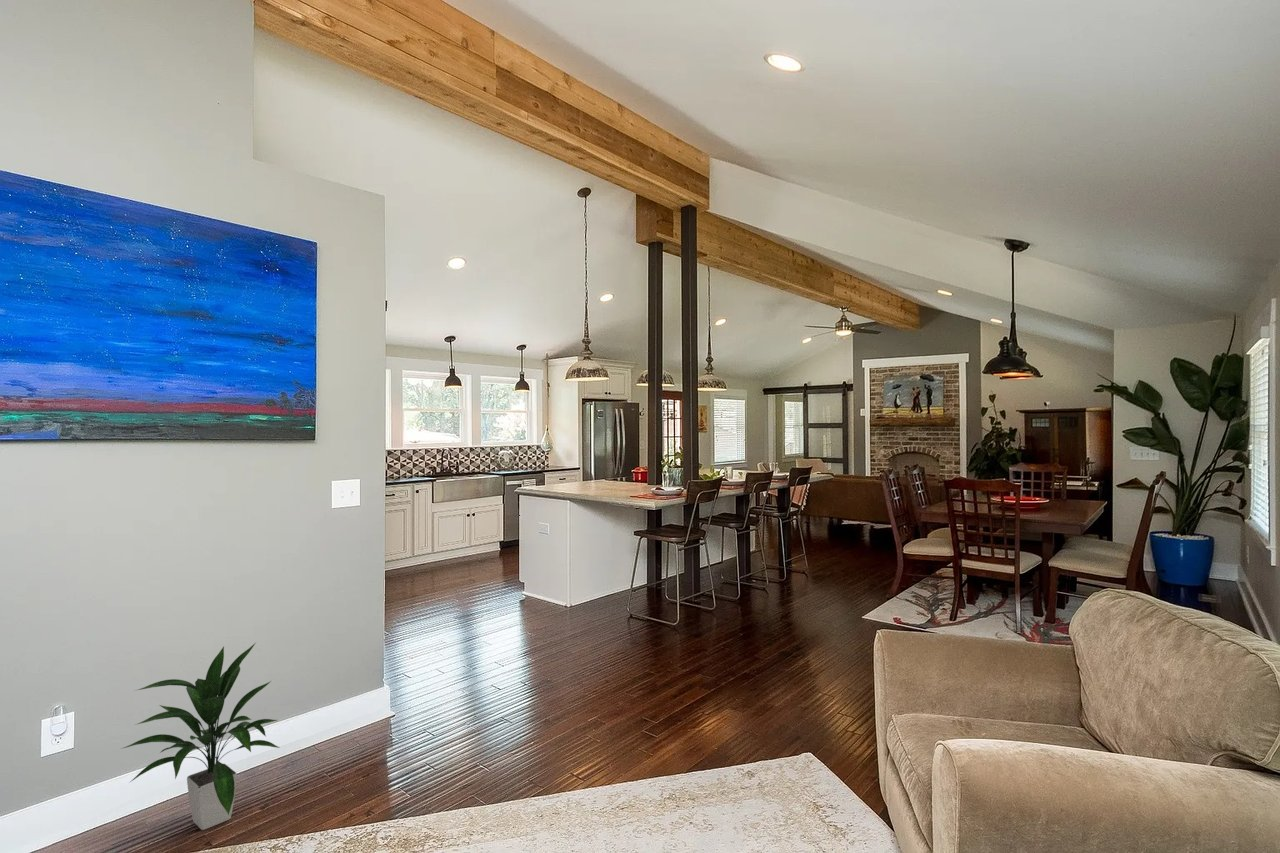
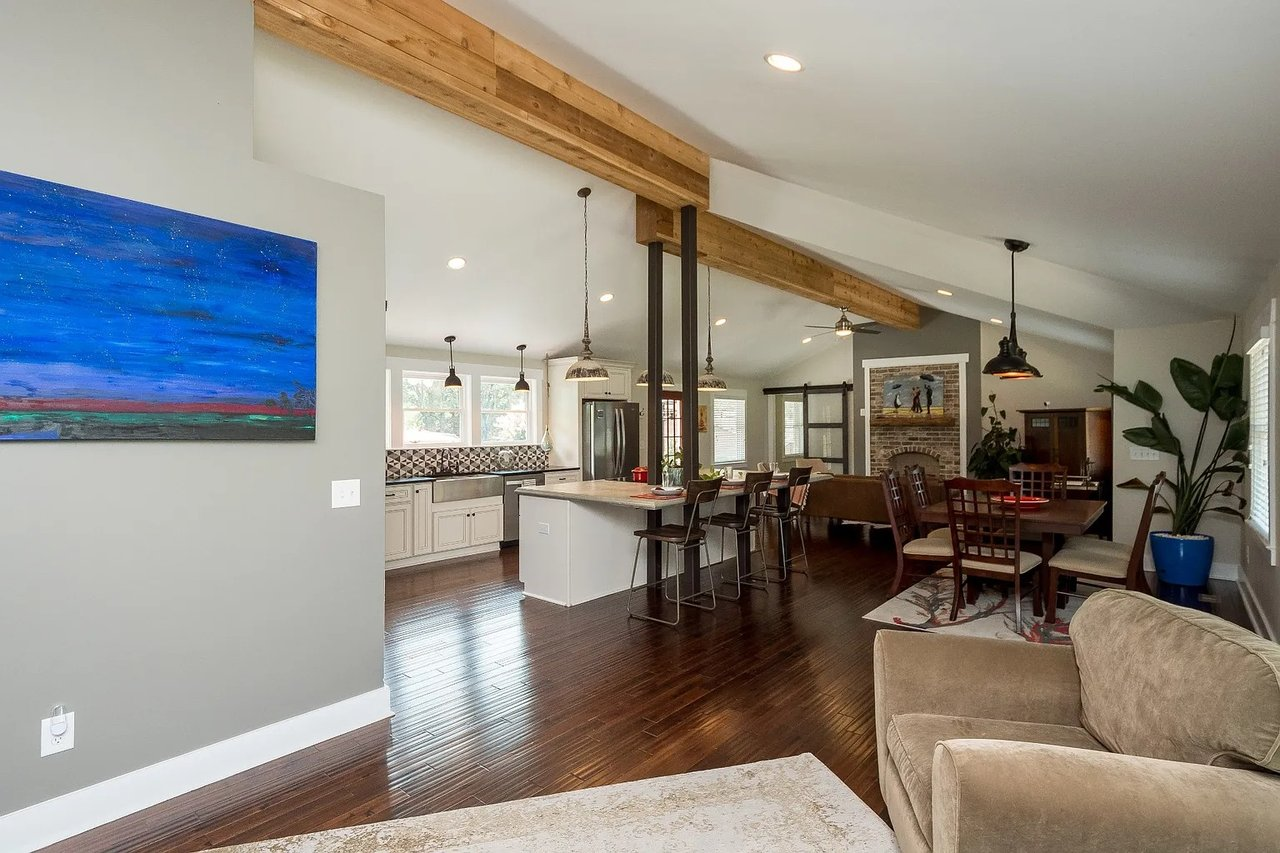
- indoor plant [120,643,281,831]
